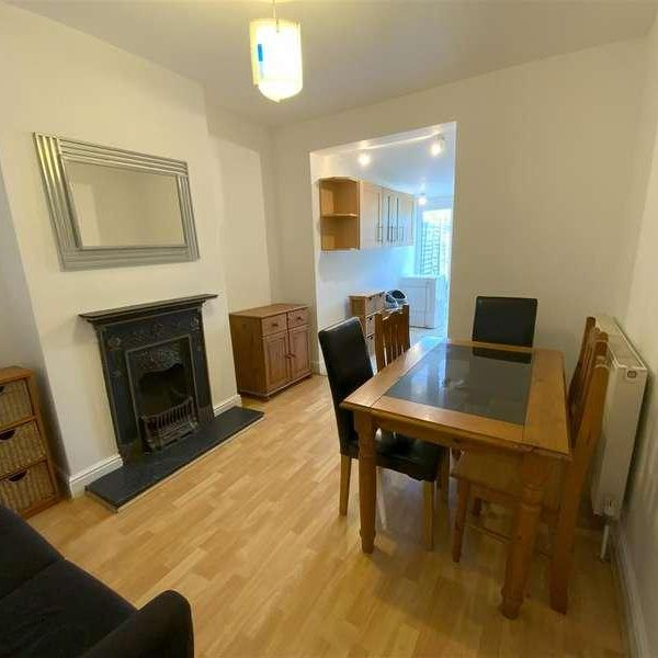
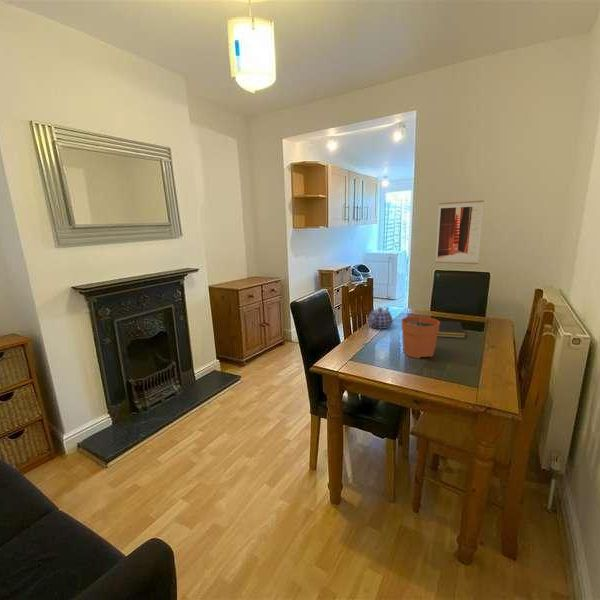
+ notepad [437,320,466,339]
+ plant pot [400,305,440,359]
+ teapot [367,306,394,330]
+ wall art [434,199,485,265]
